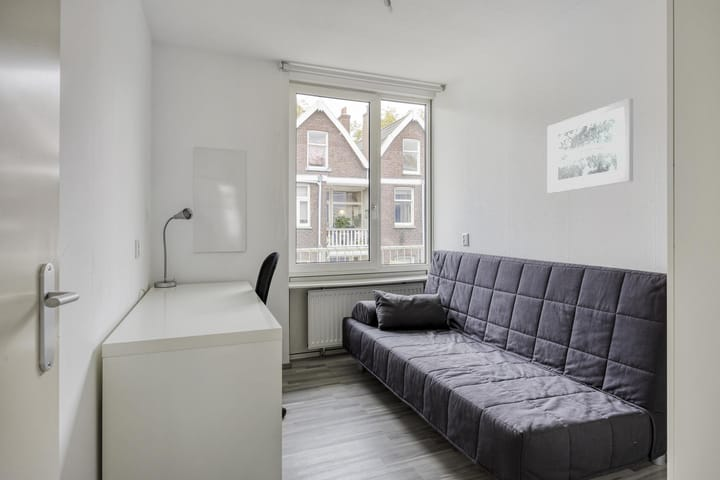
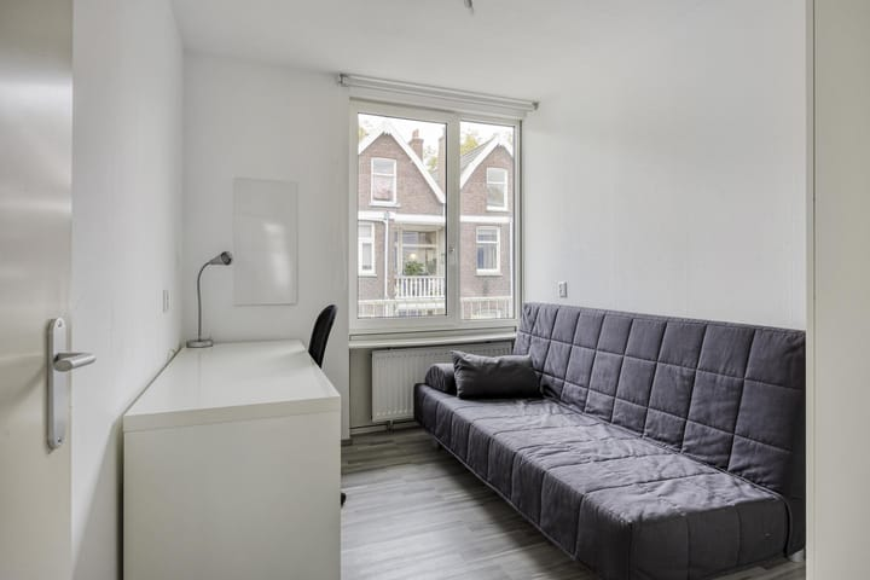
- wall art [547,97,634,194]
